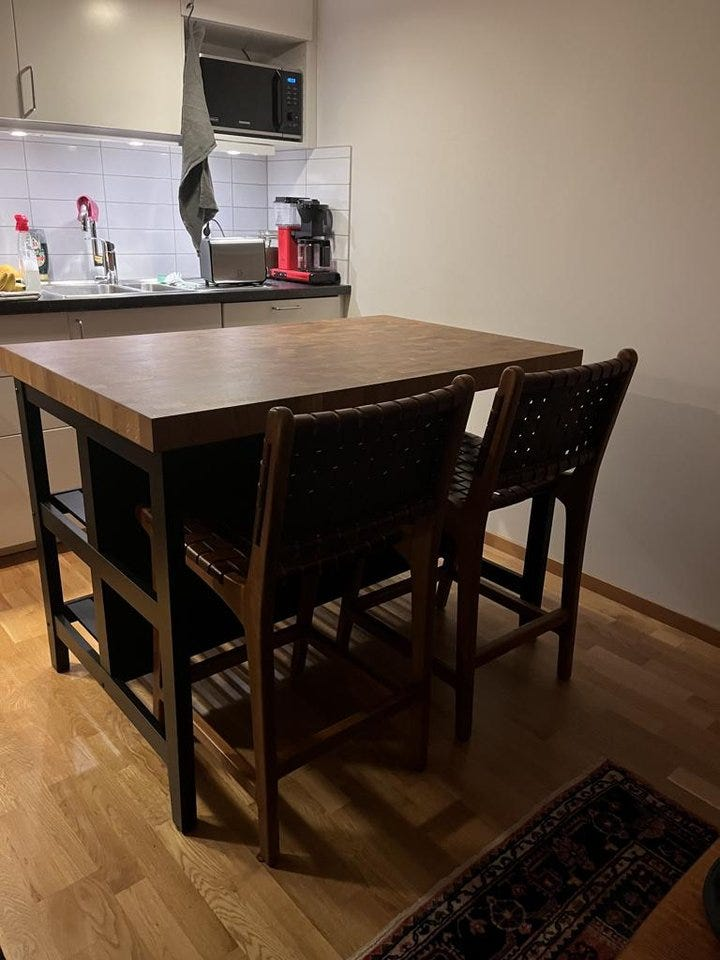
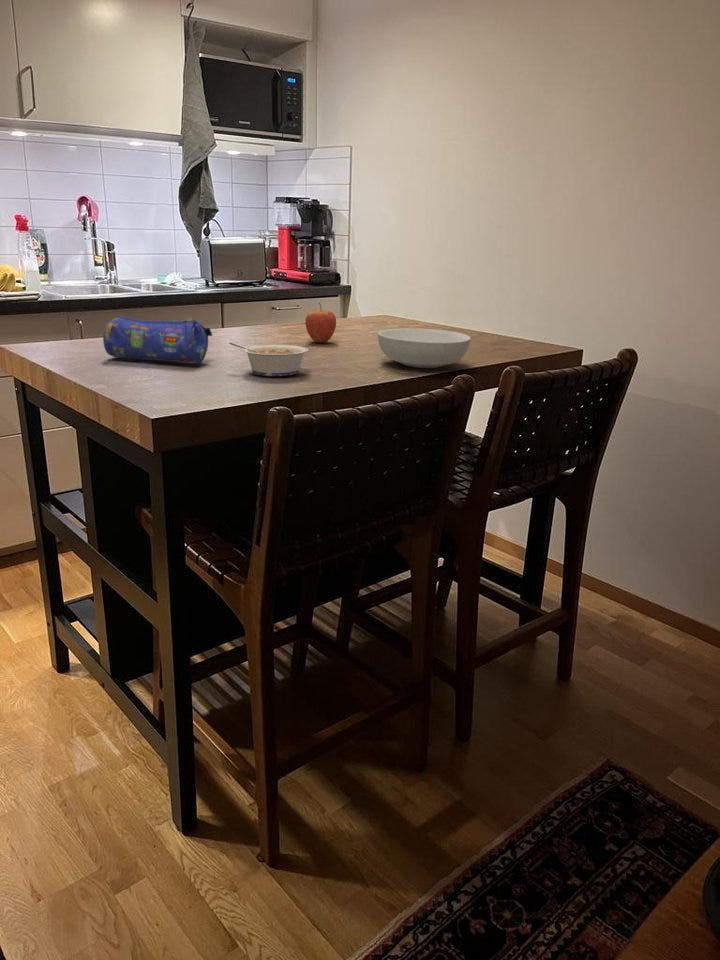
+ pencil case [102,315,213,365]
+ fruit [304,302,337,344]
+ legume [228,342,309,377]
+ serving bowl [377,328,472,369]
